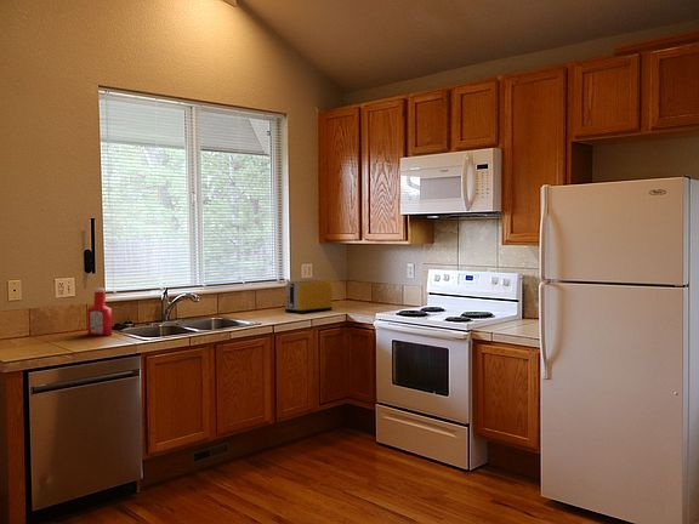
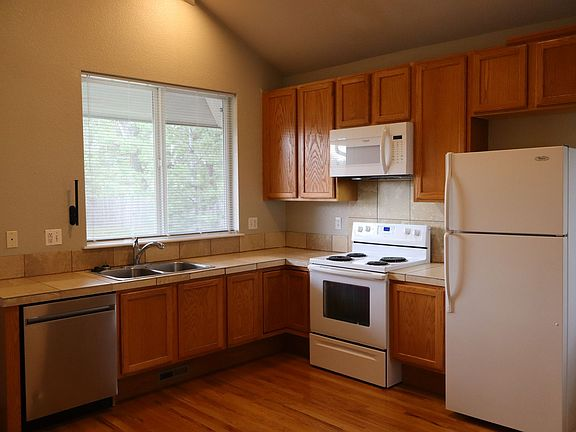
- soap bottle [86,287,113,336]
- toaster [284,279,333,314]
